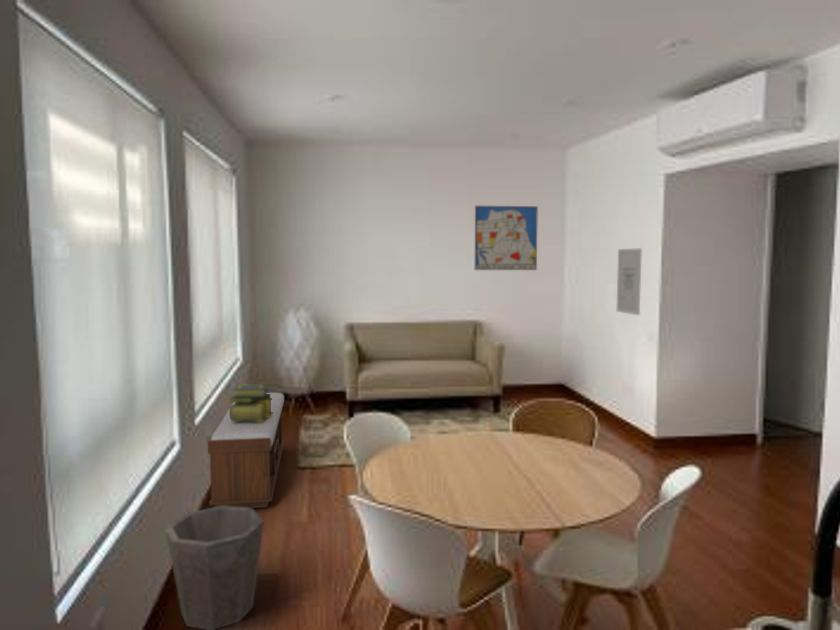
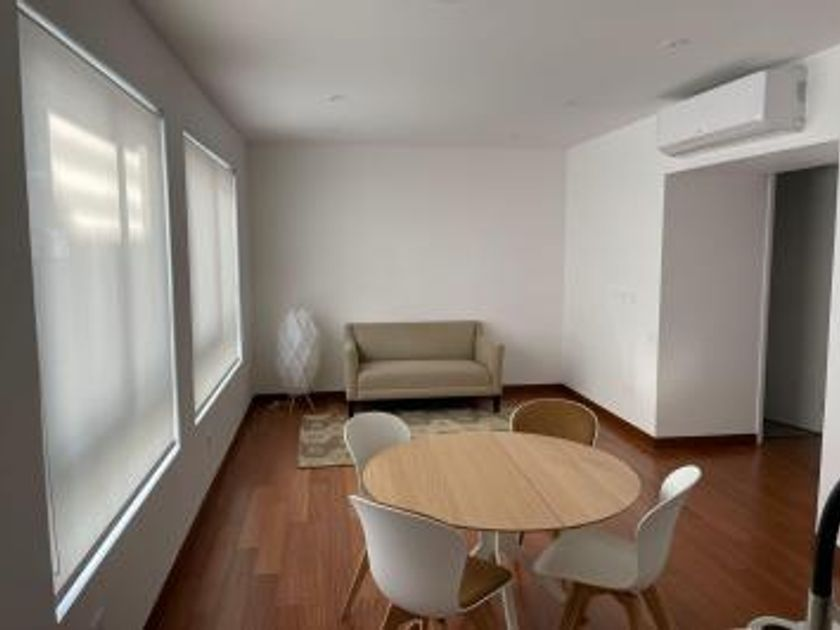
- wall art [474,205,539,271]
- bench [207,392,285,509]
- wall art [616,247,643,316]
- waste bin [164,506,265,630]
- stack of books [227,384,273,422]
